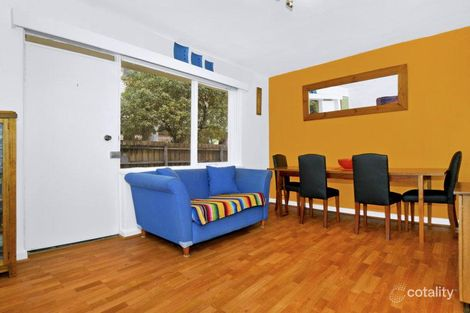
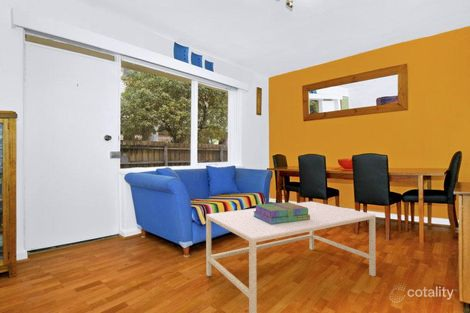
+ coffee table [205,201,377,313]
+ stack of books [253,201,310,224]
